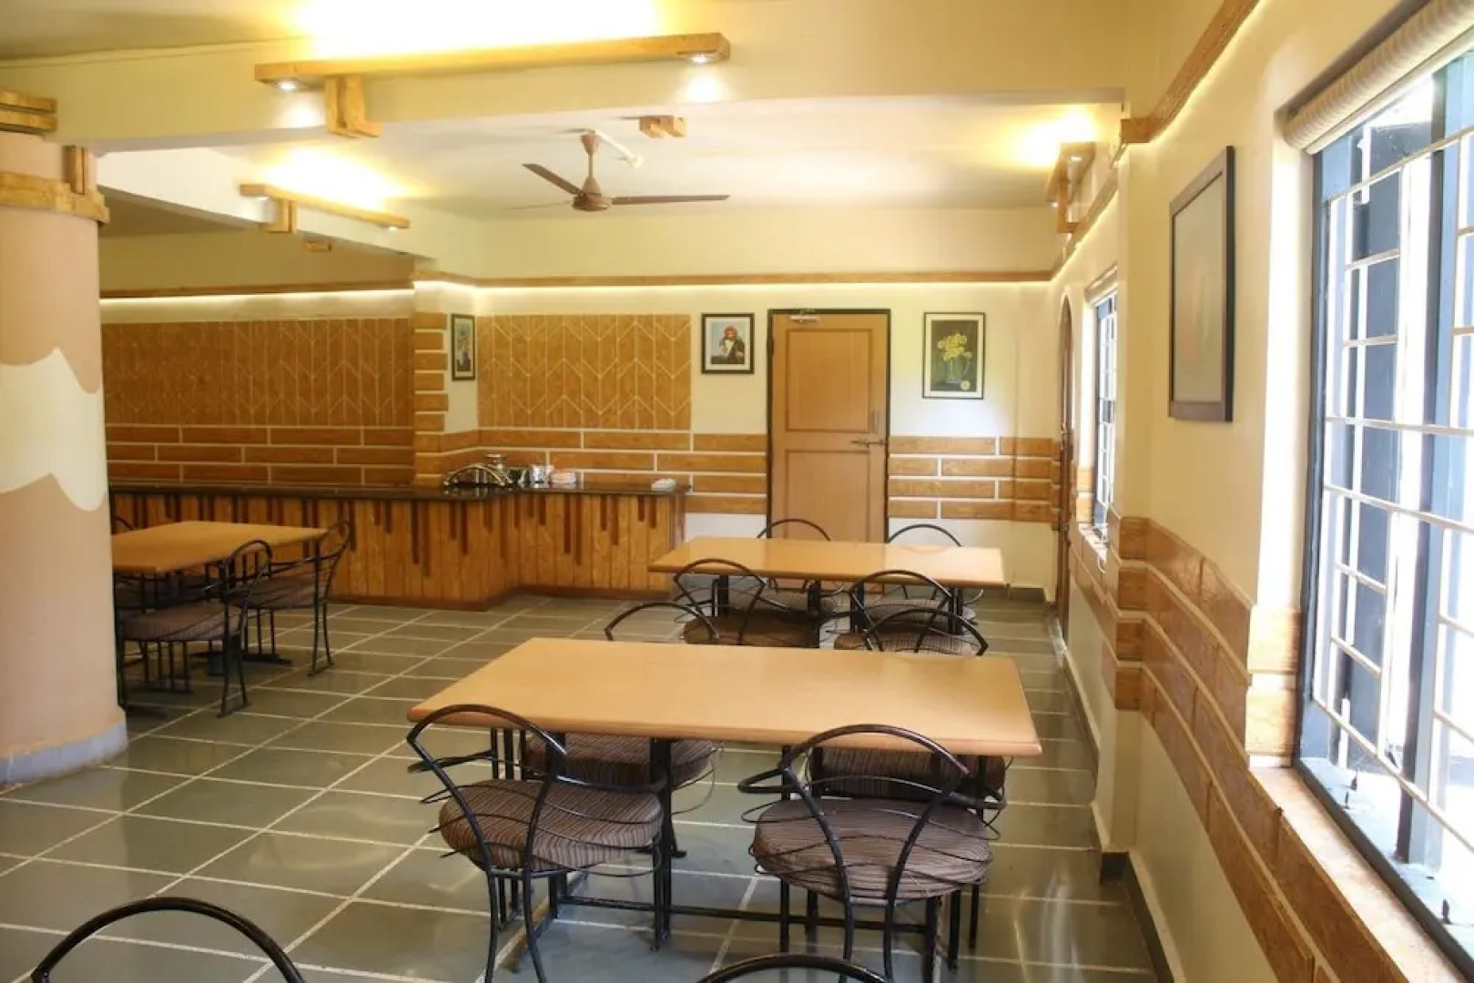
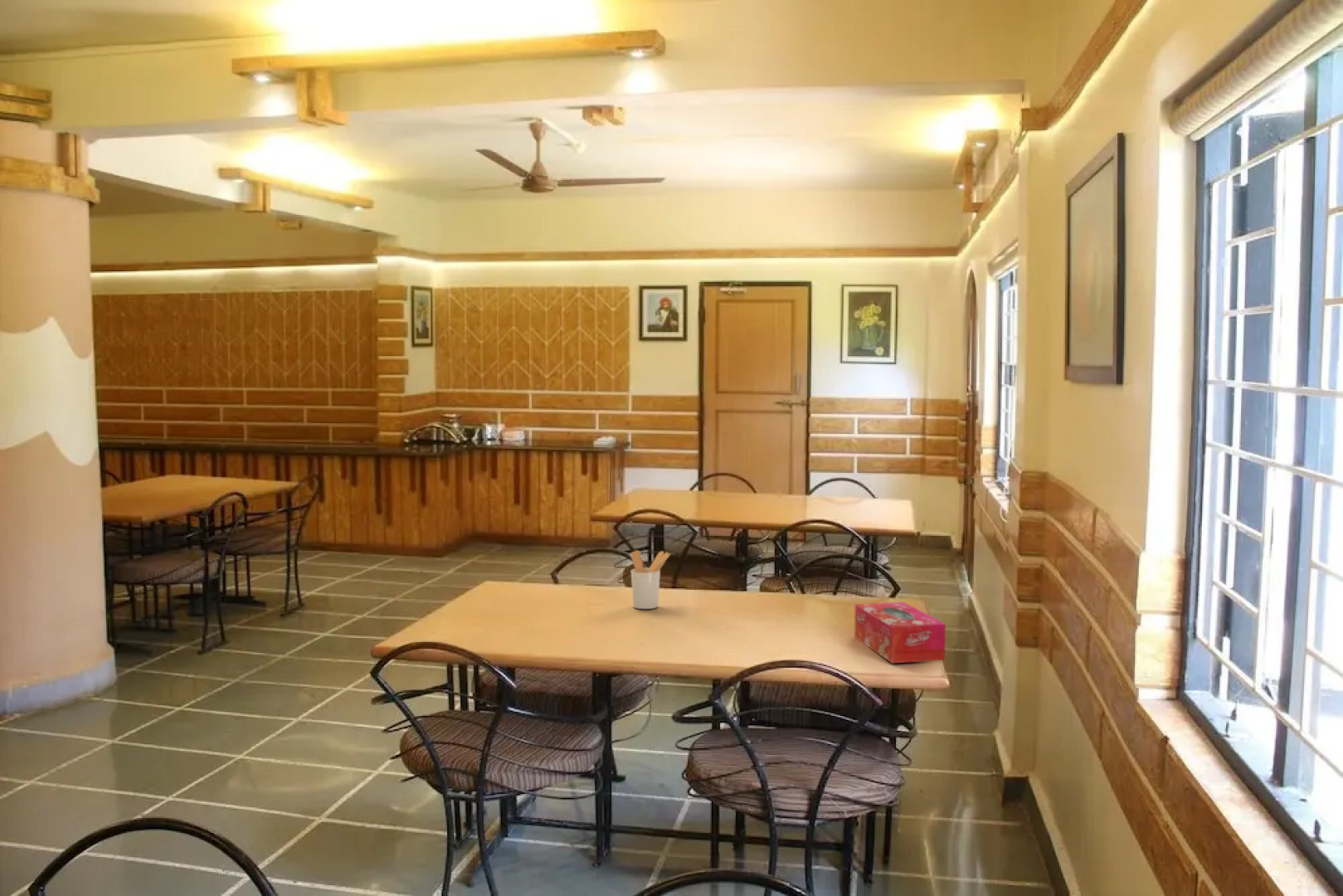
+ tissue box [854,601,946,664]
+ utensil holder [630,549,671,610]
